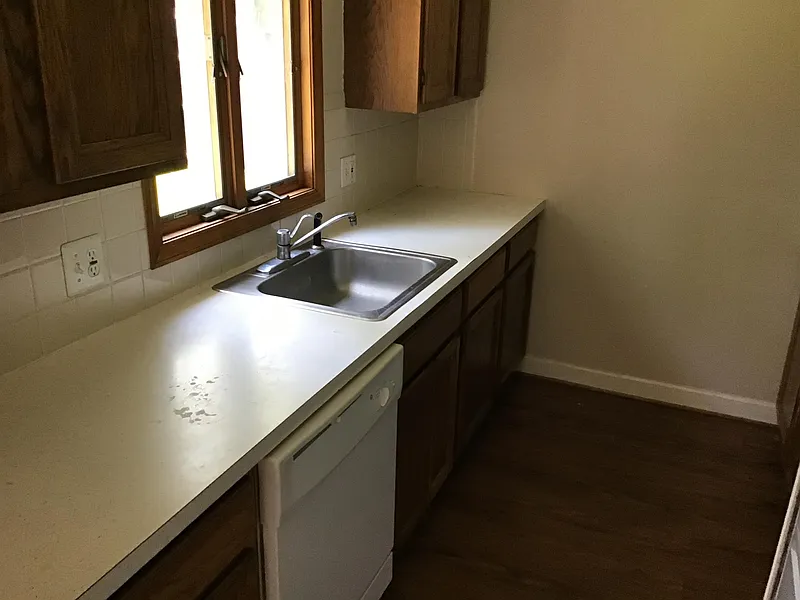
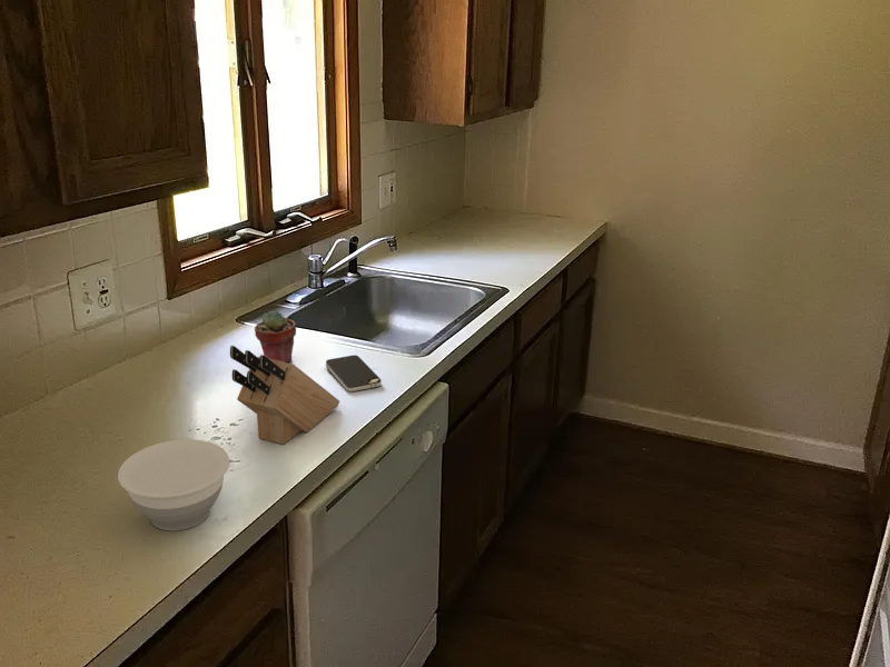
+ knife block [229,345,340,446]
+ smartphone [325,355,383,394]
+ bowl [117,438,230,531]
+ potted succulent [254,310,297,364]
